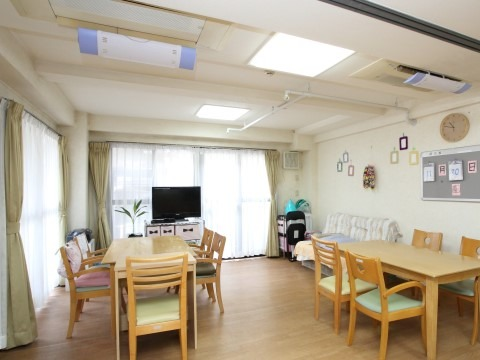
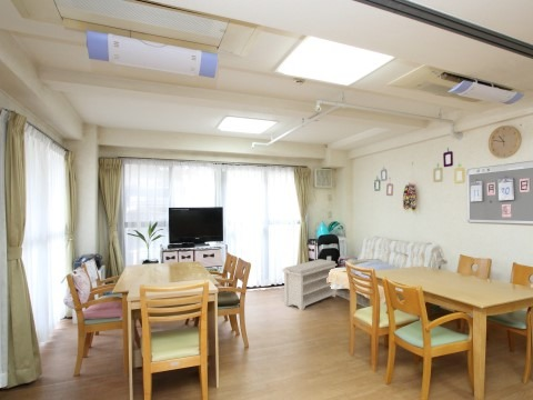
+ bench [281,258,339,311]
